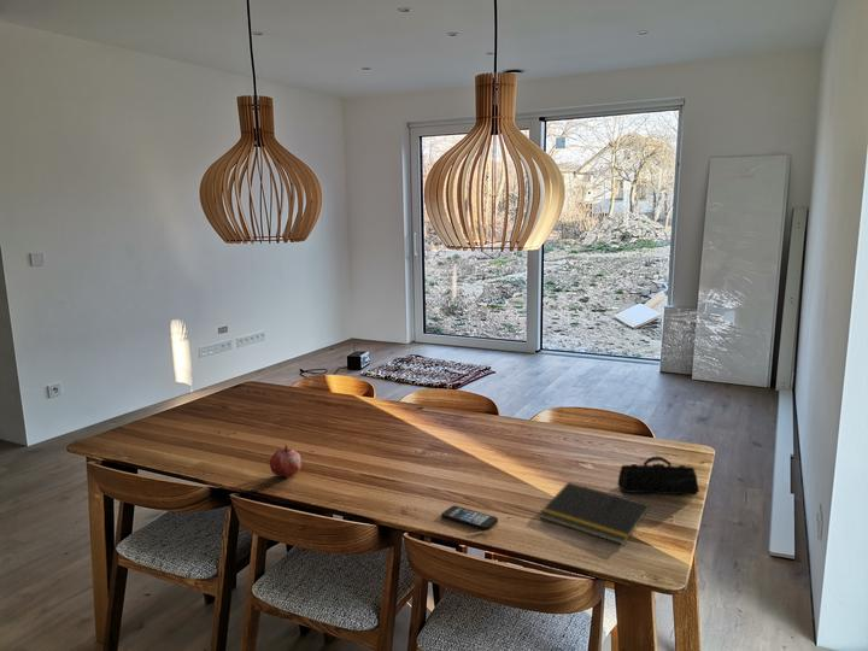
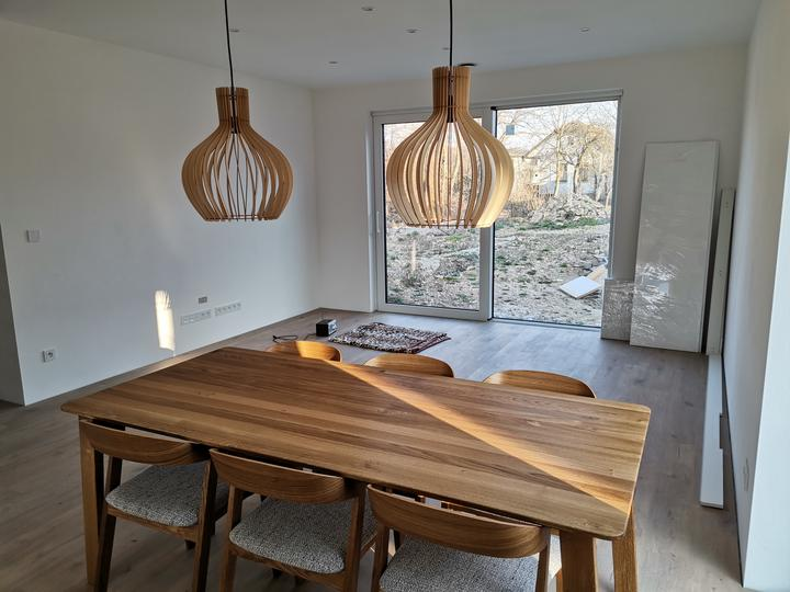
- pencil case [617,456,700,497]
- fruit [269,444,303,479]
- notepad [538,481,651,546]
- smartphone [440,504,499,532]
